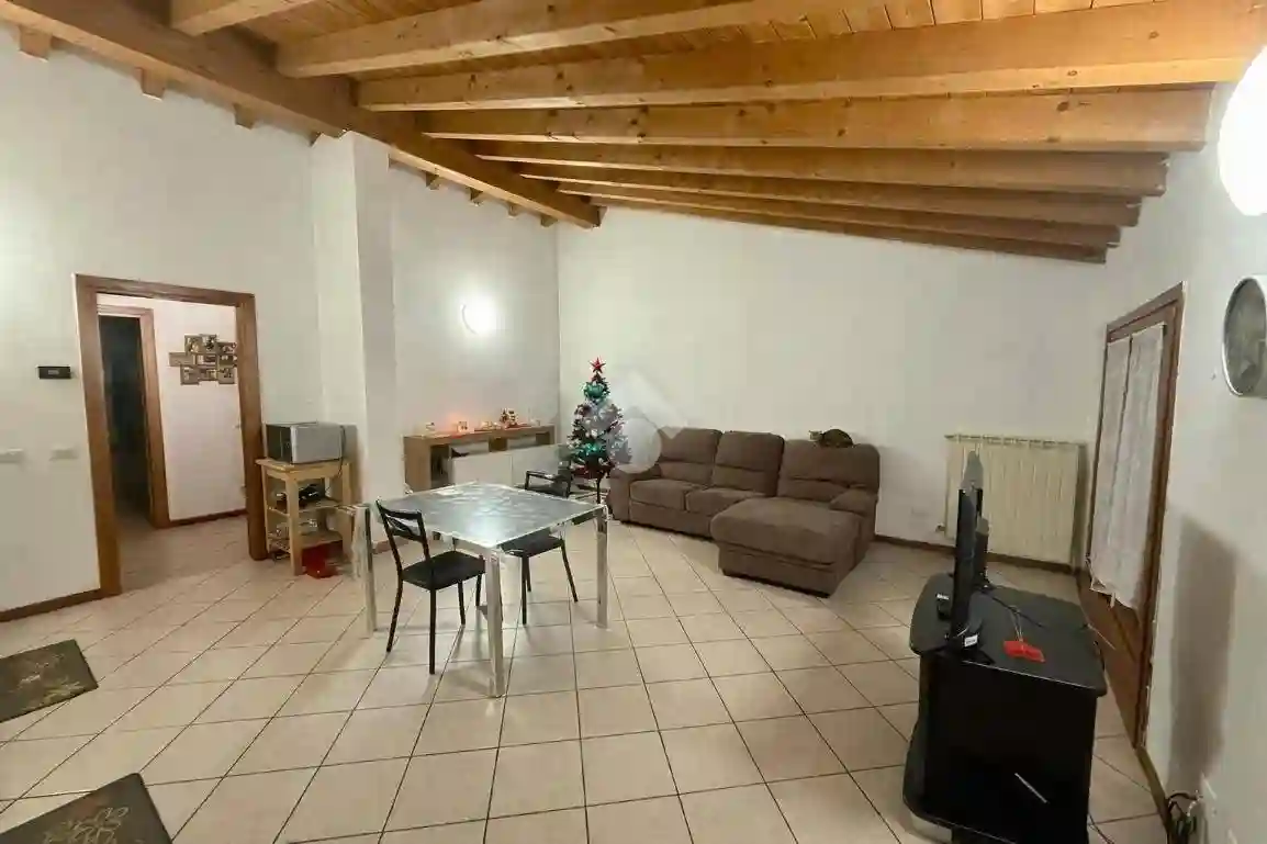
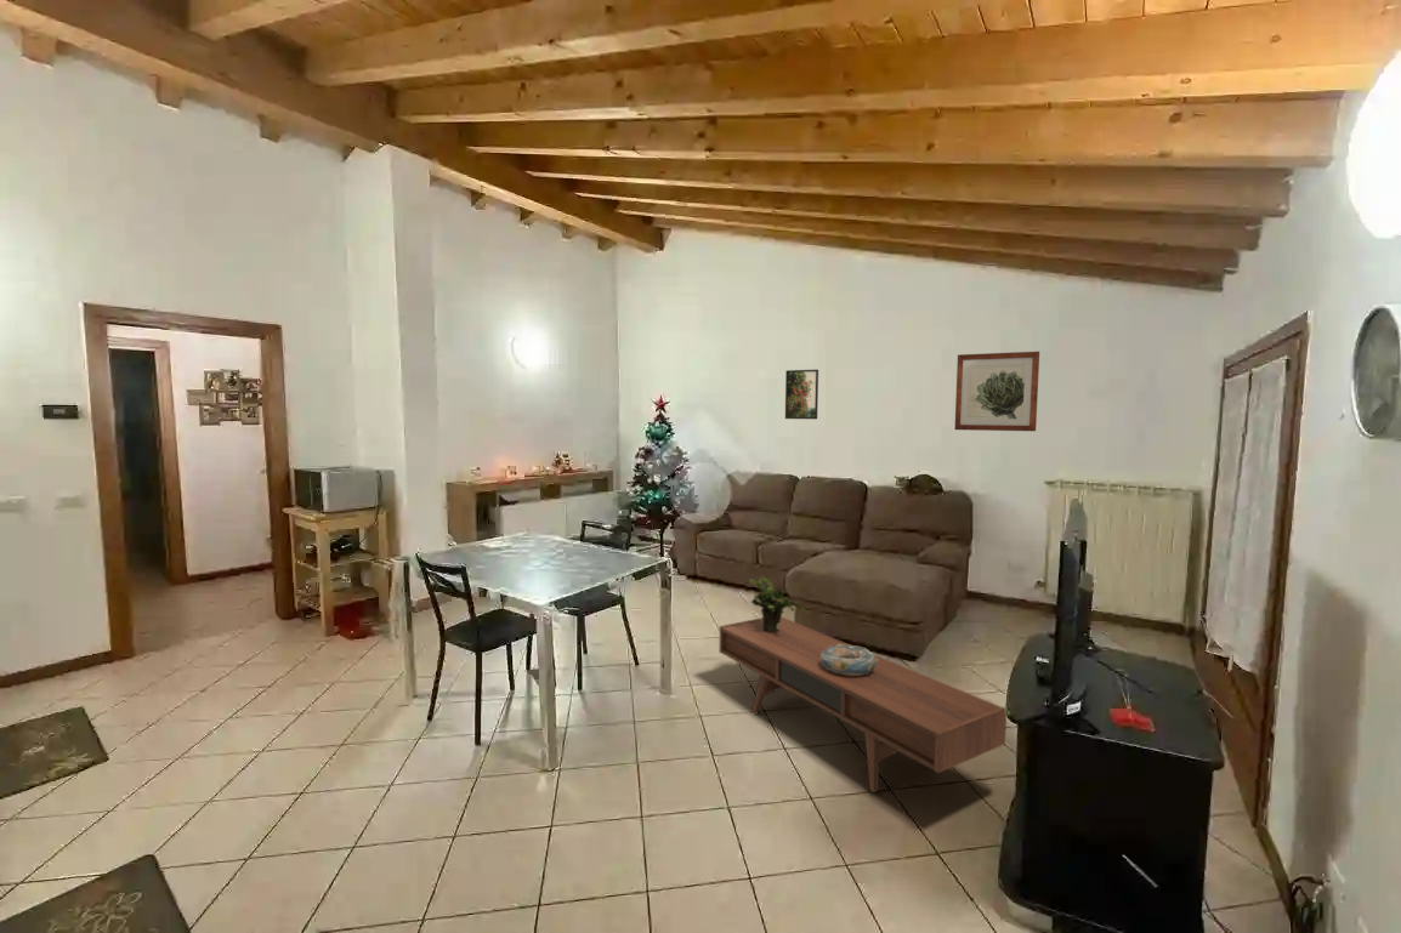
+ coffee table [719,615,1008,793]
+ wall art [953,351,1040,432]
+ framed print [784,369,819,420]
+ potted plant [749,575,806,633]
+ decorative bowl [821,644,878,676]
